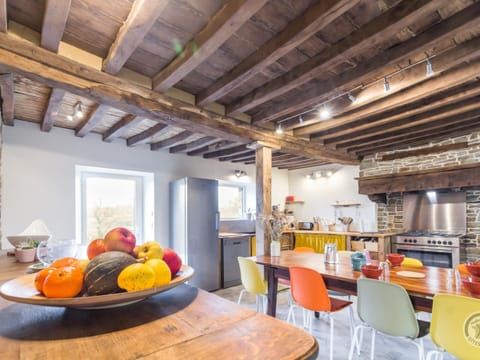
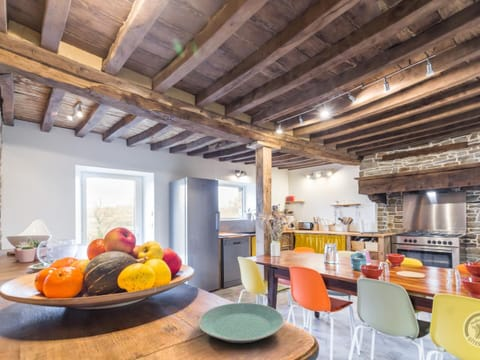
+ plate [197,302,285,344]
